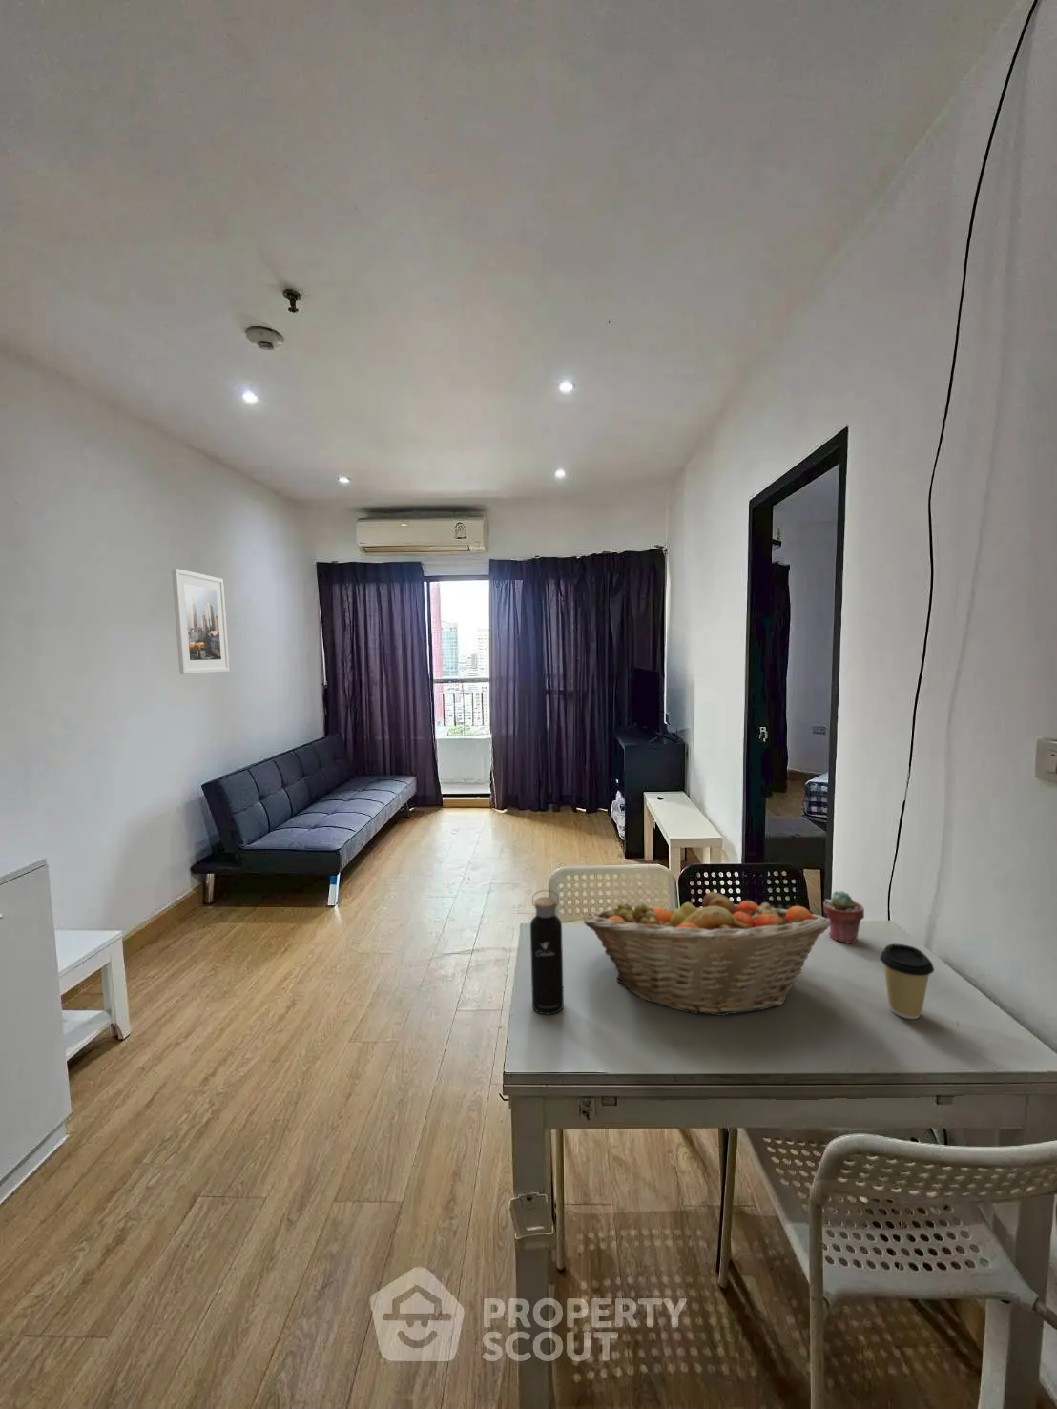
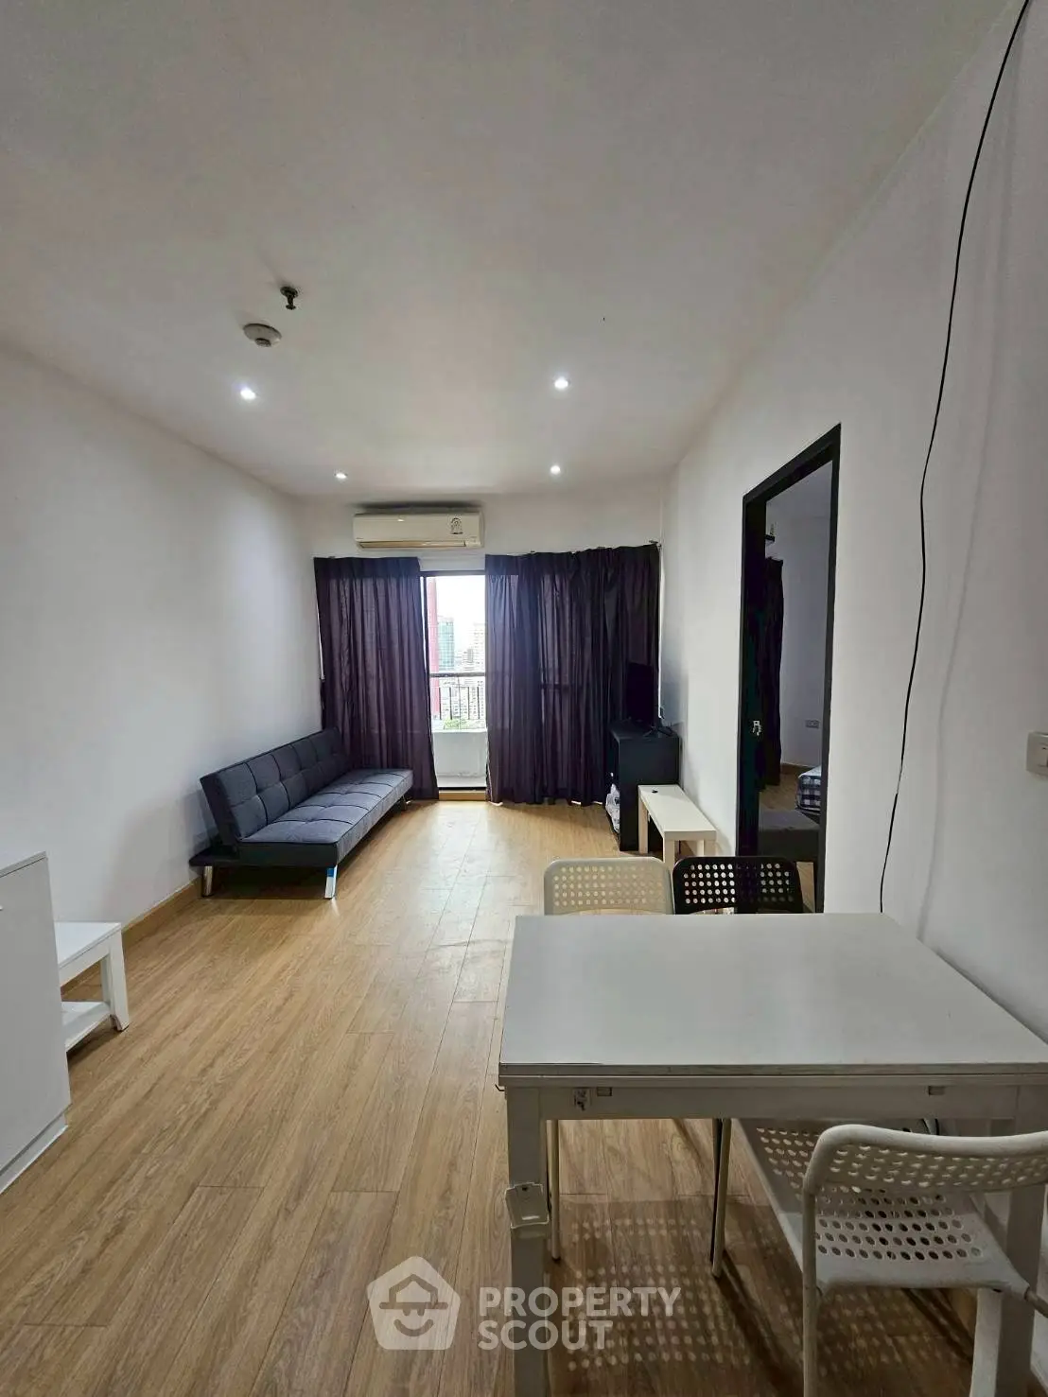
- fruit basket [583,888,830,1017]
- potted succulent [823,890,865,945]
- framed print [171,567,230,675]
- coffee cup [878,944,935,1019]
- water bottle [530,889,565,1015]
